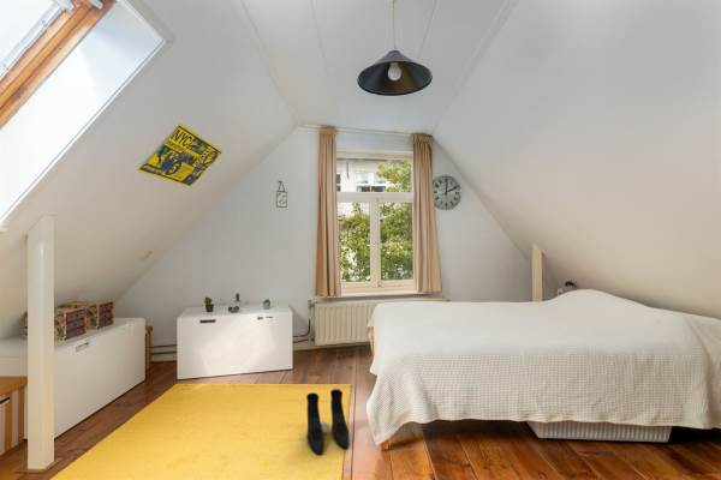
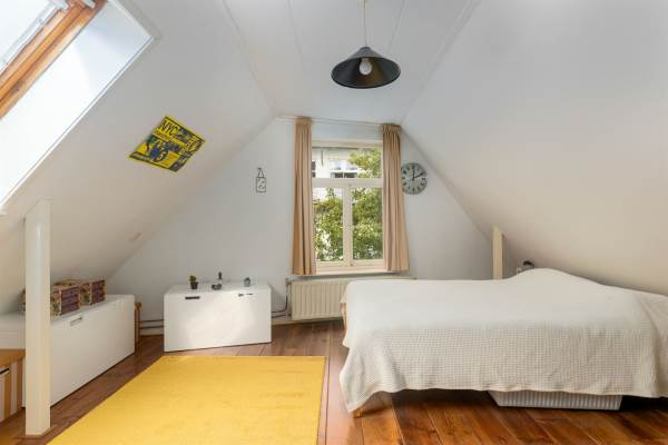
- boots [305,388,351,456]
